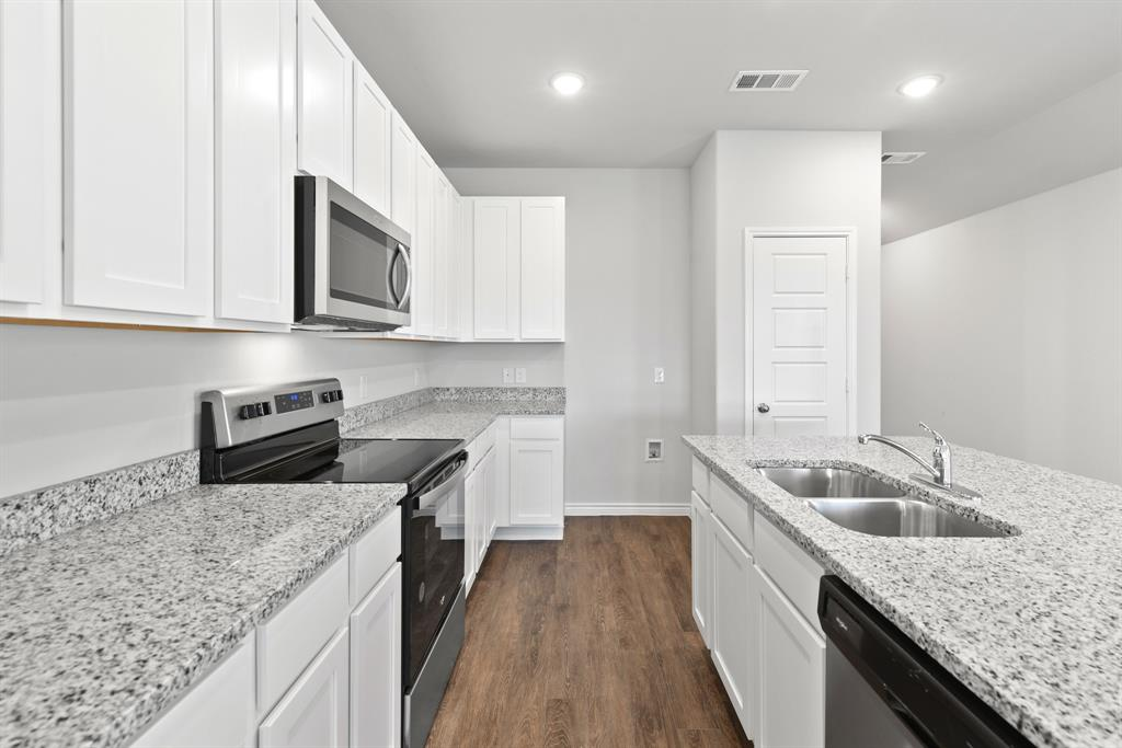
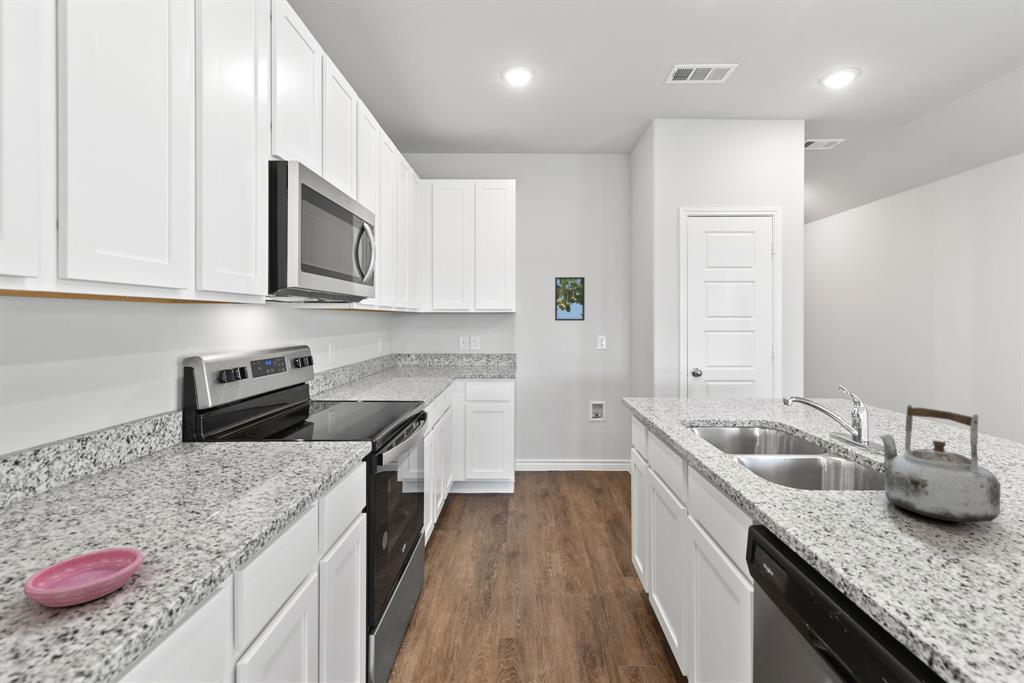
+ kettle [877,404,1002,523]
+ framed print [554,276,586,322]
+ saucer [23,547,144,608]
